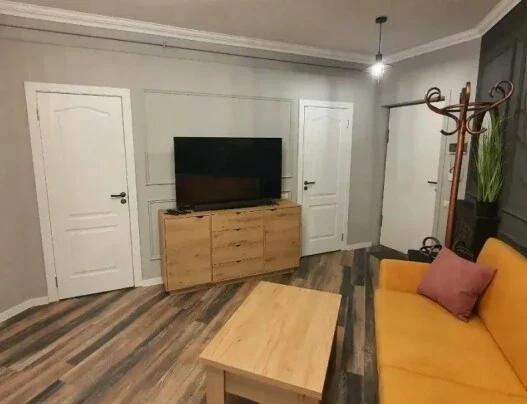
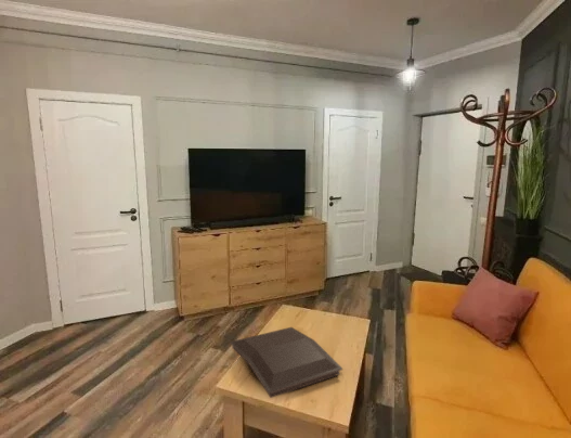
+ serving tray [229,326,343,399]
